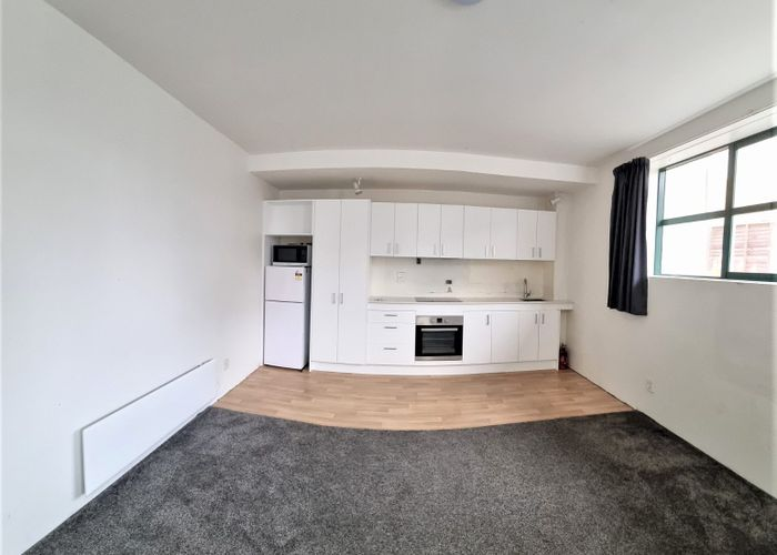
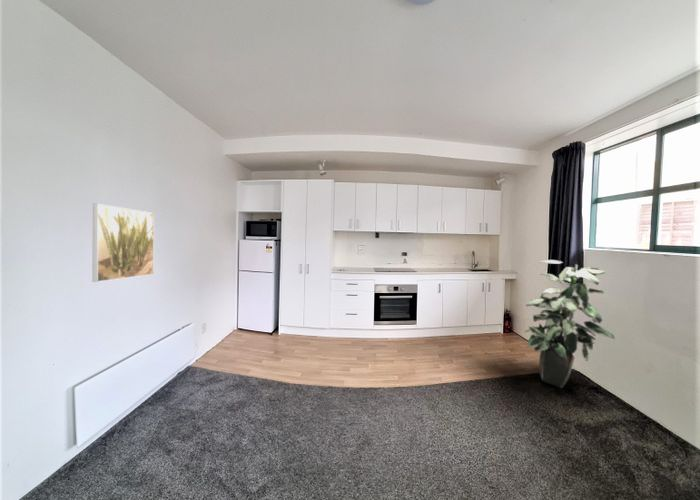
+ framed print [92,203,155,283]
+ indoor plant [523,259,616,389]
